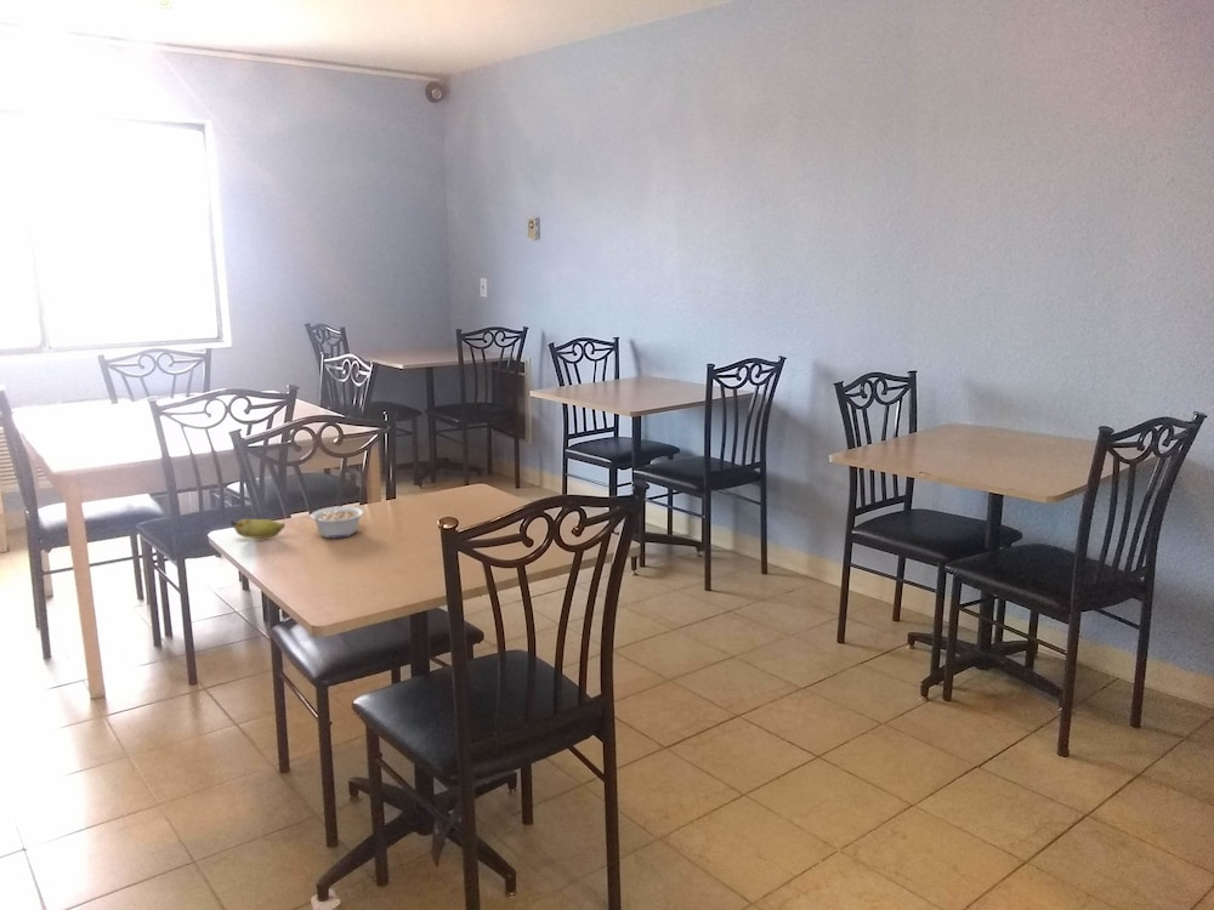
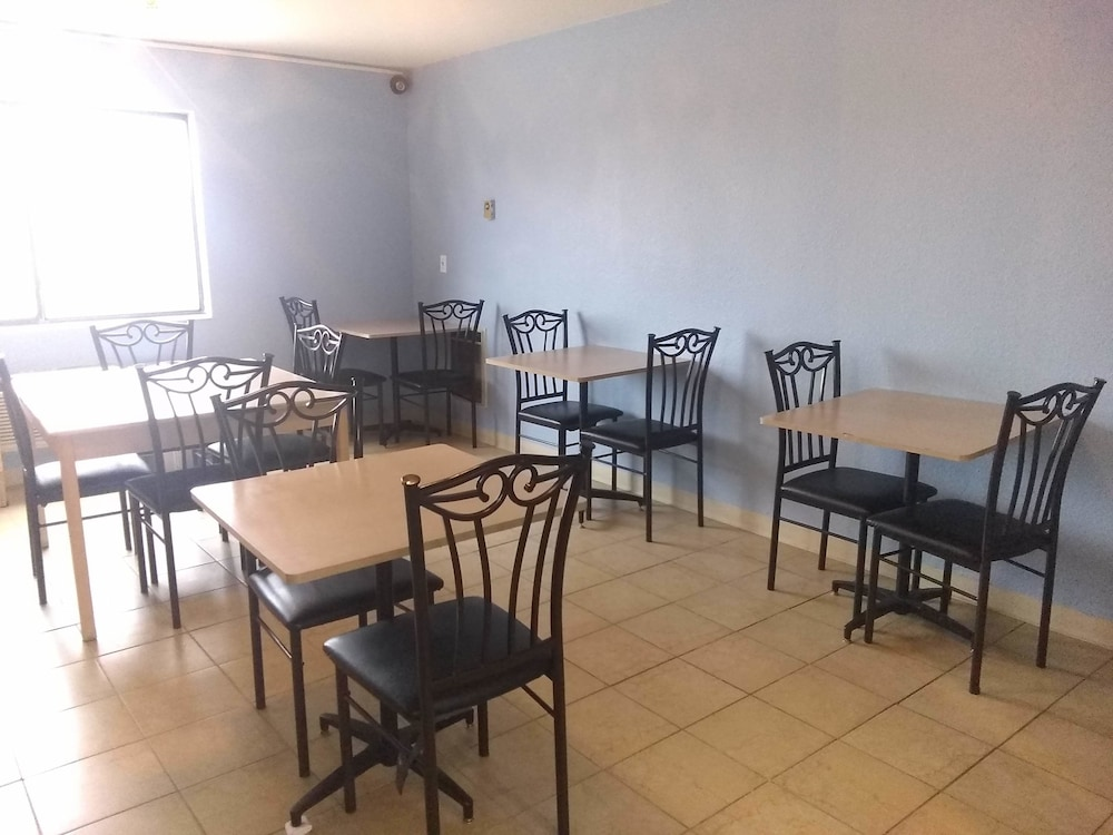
- banana [229,518,287,540]
- legume [307,505,365,539]
